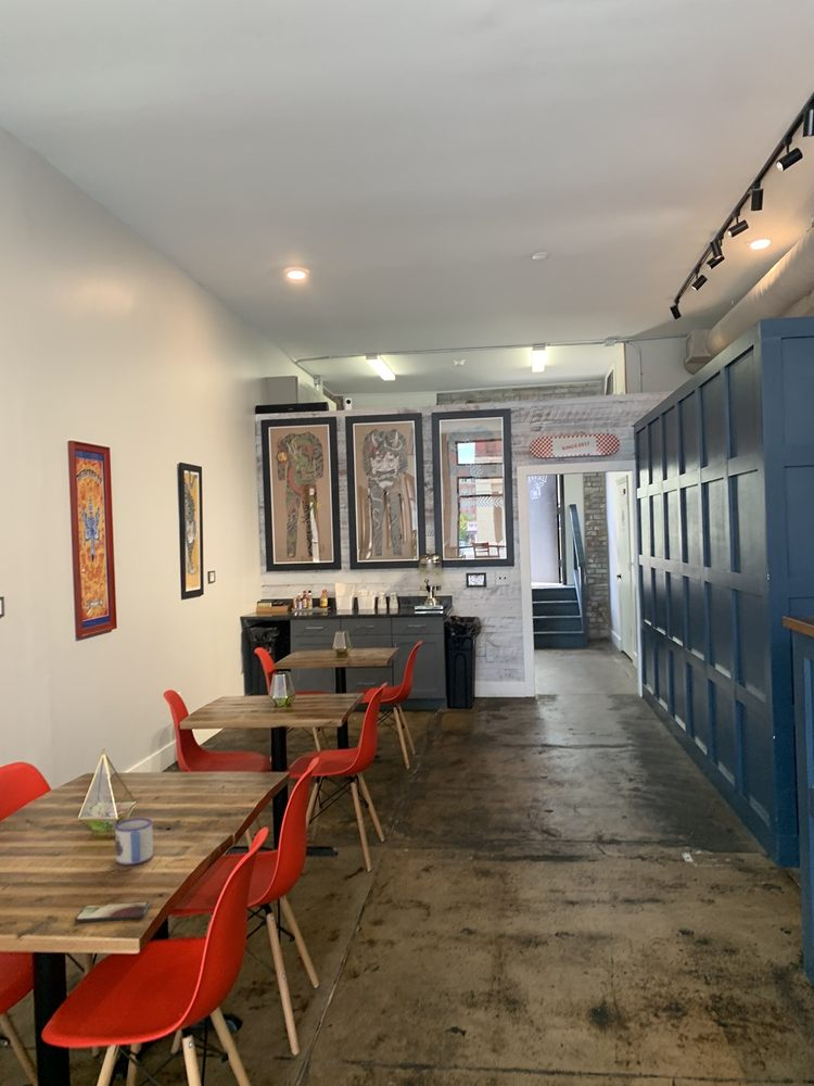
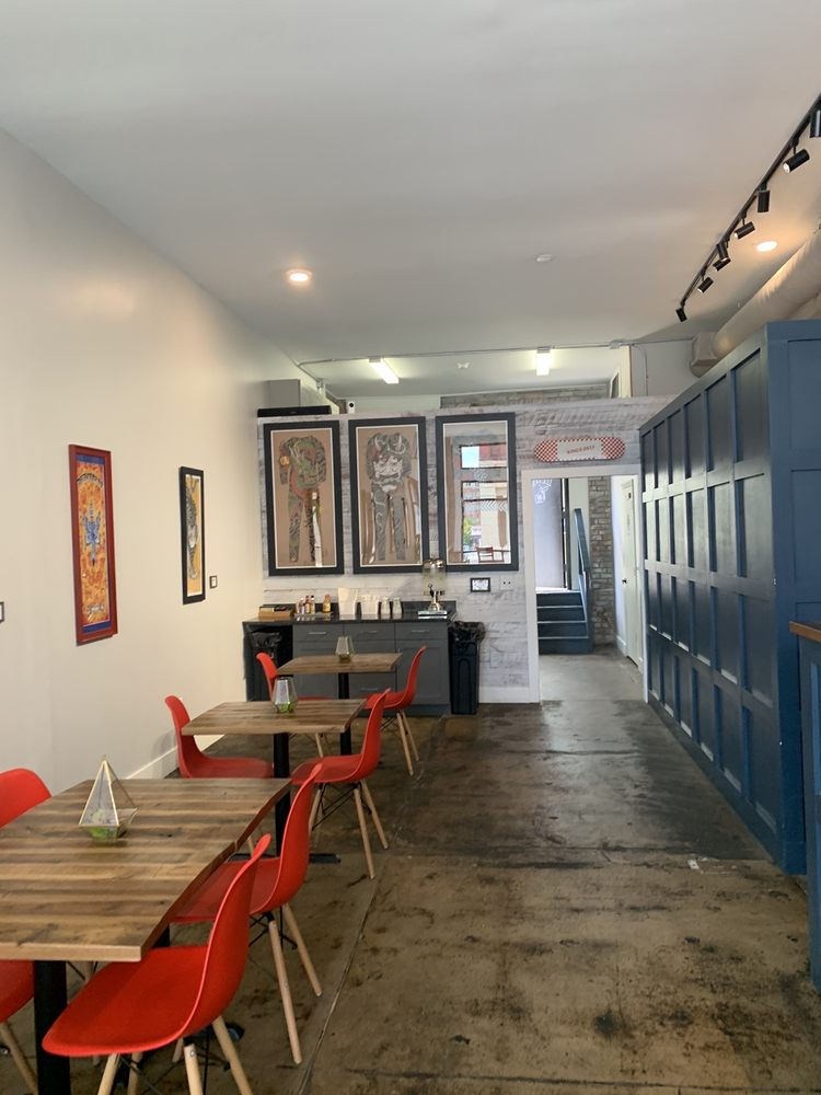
- mug [114,817,154,867]
- smartphone [74,900,151,923]
